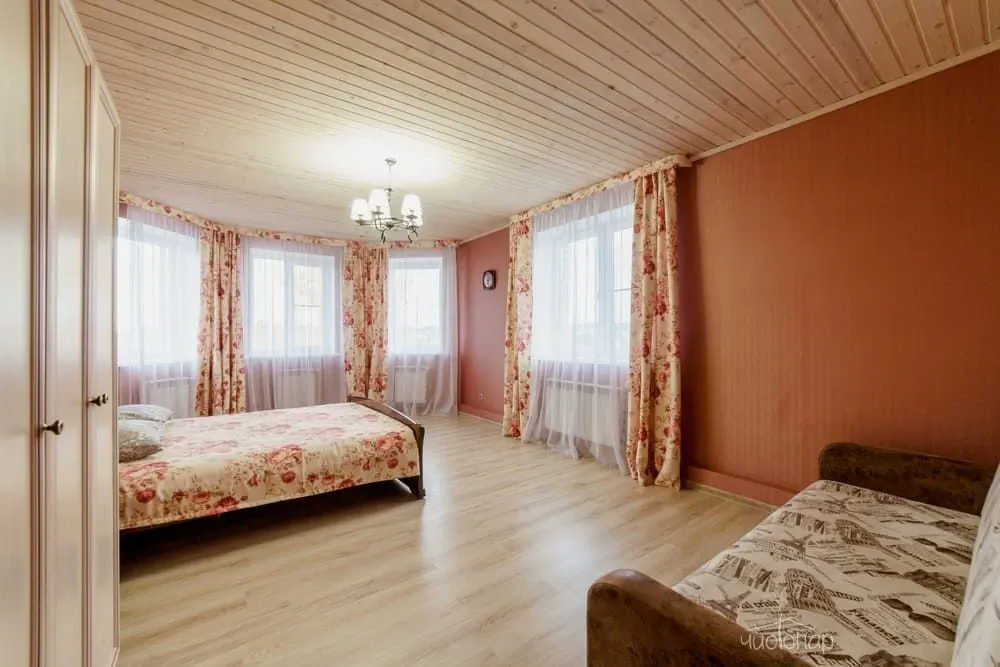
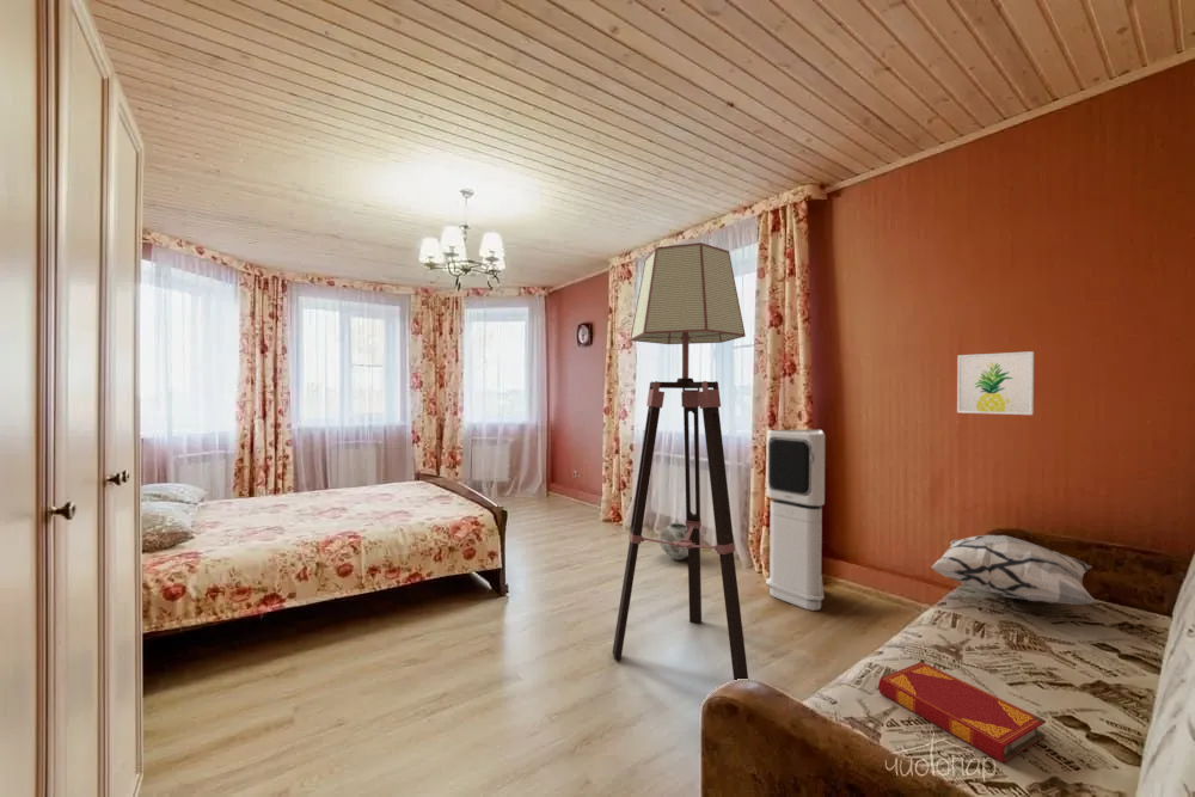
+ vase [658,522,688,562]
+ floor lamp [612,241,749,681]
+ hardback book [878,661,1047,764]
+ wall art [956,350,1035,416]
+ air purifier [765,429,826,612]
+ decorative pillow [930,534,1097,606]
